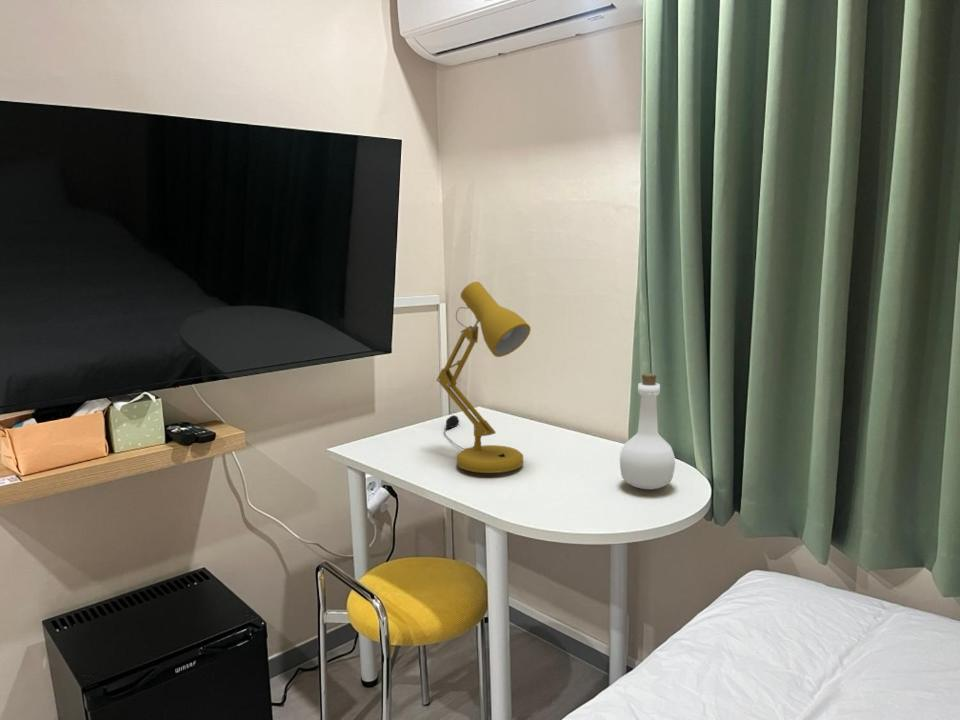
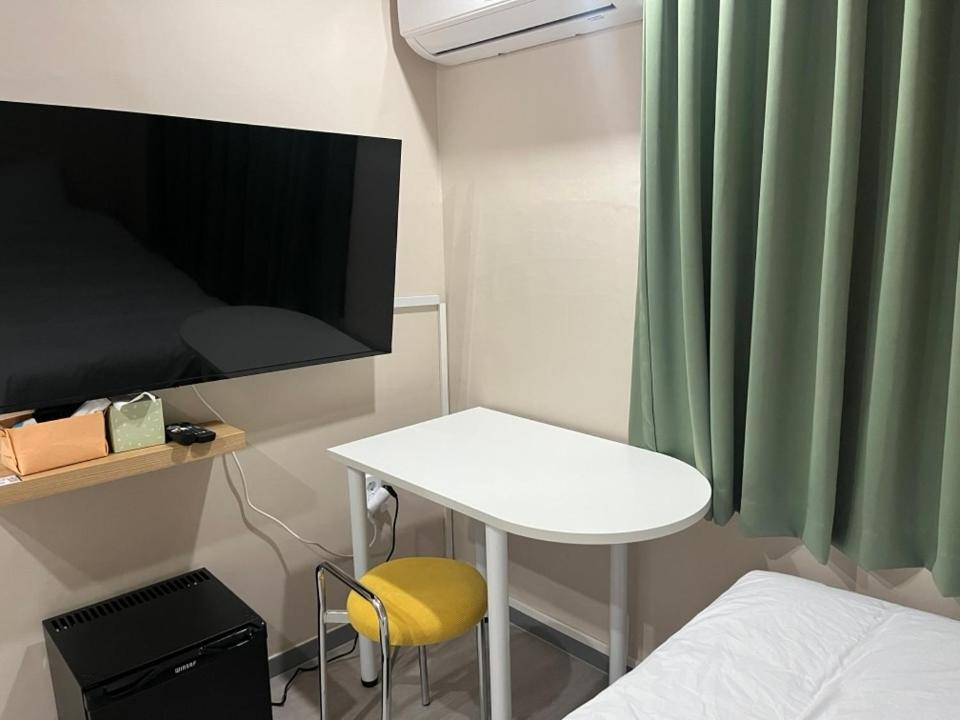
- bottle [619,372,676,490]
- desk lamp [435,281,532,474]
